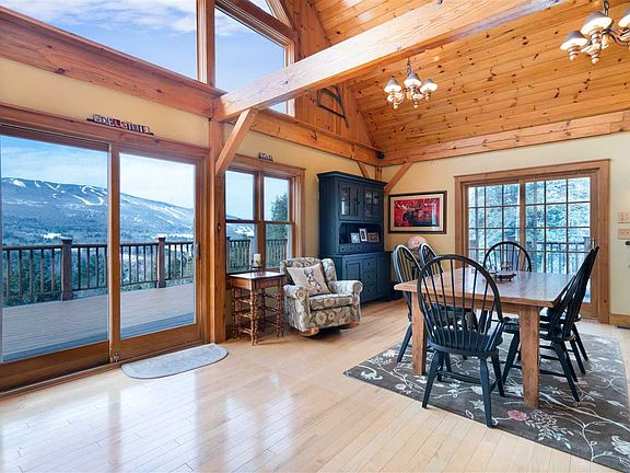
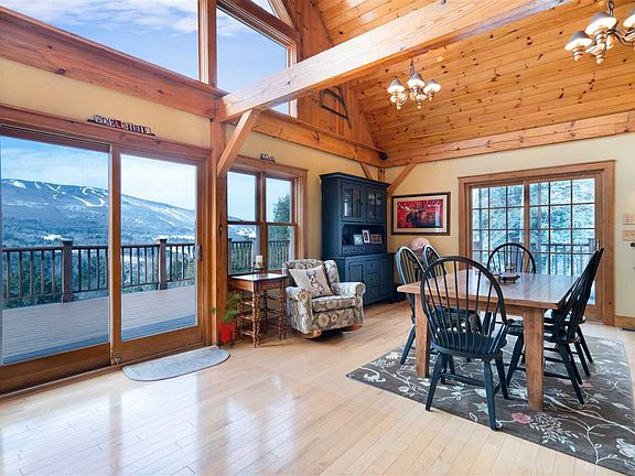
+ house plant [208,293,243,350]
